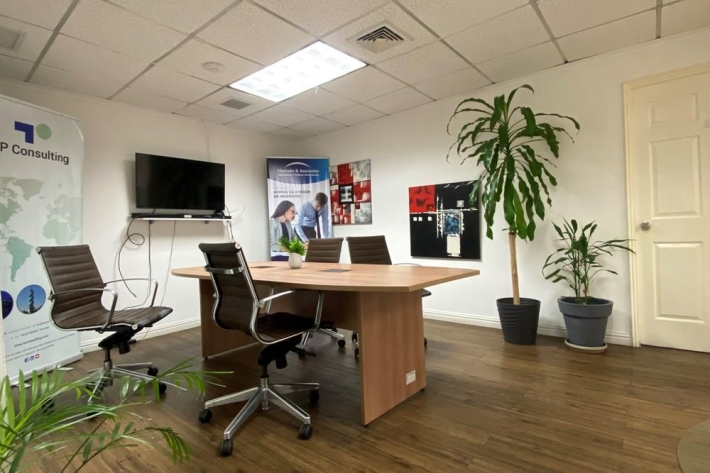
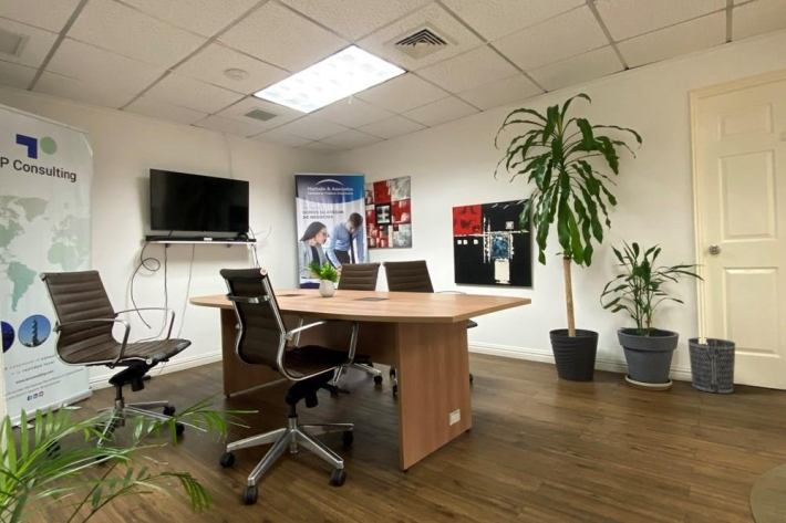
+ wastebasket [686,337,736,395]
